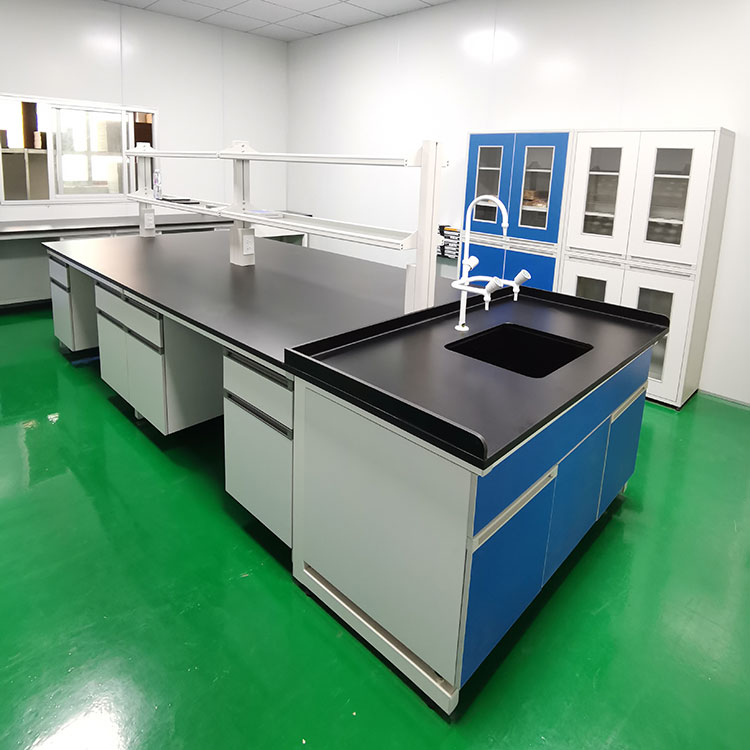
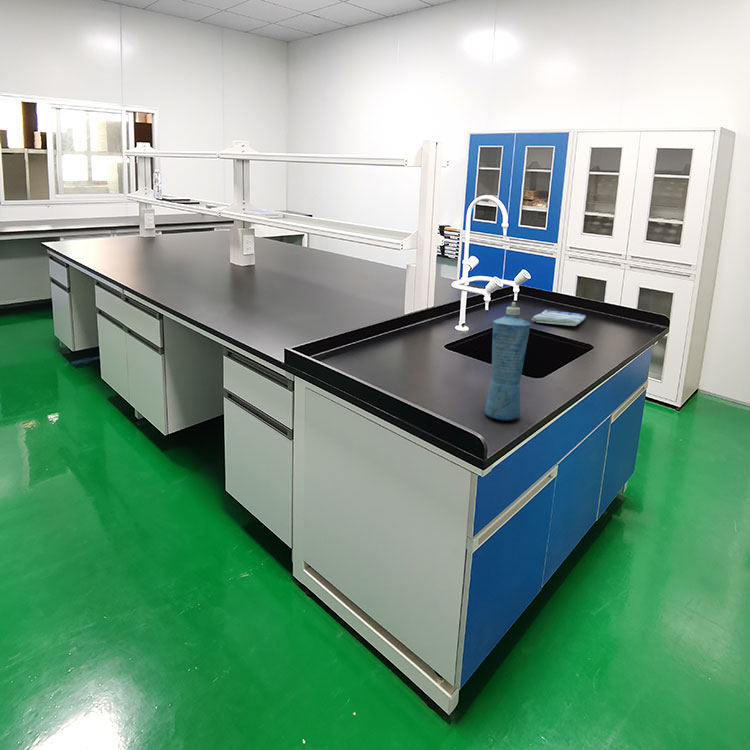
+ dish towel [531,309,587,327]
+ squeeze bottle [484,301,531,421]
